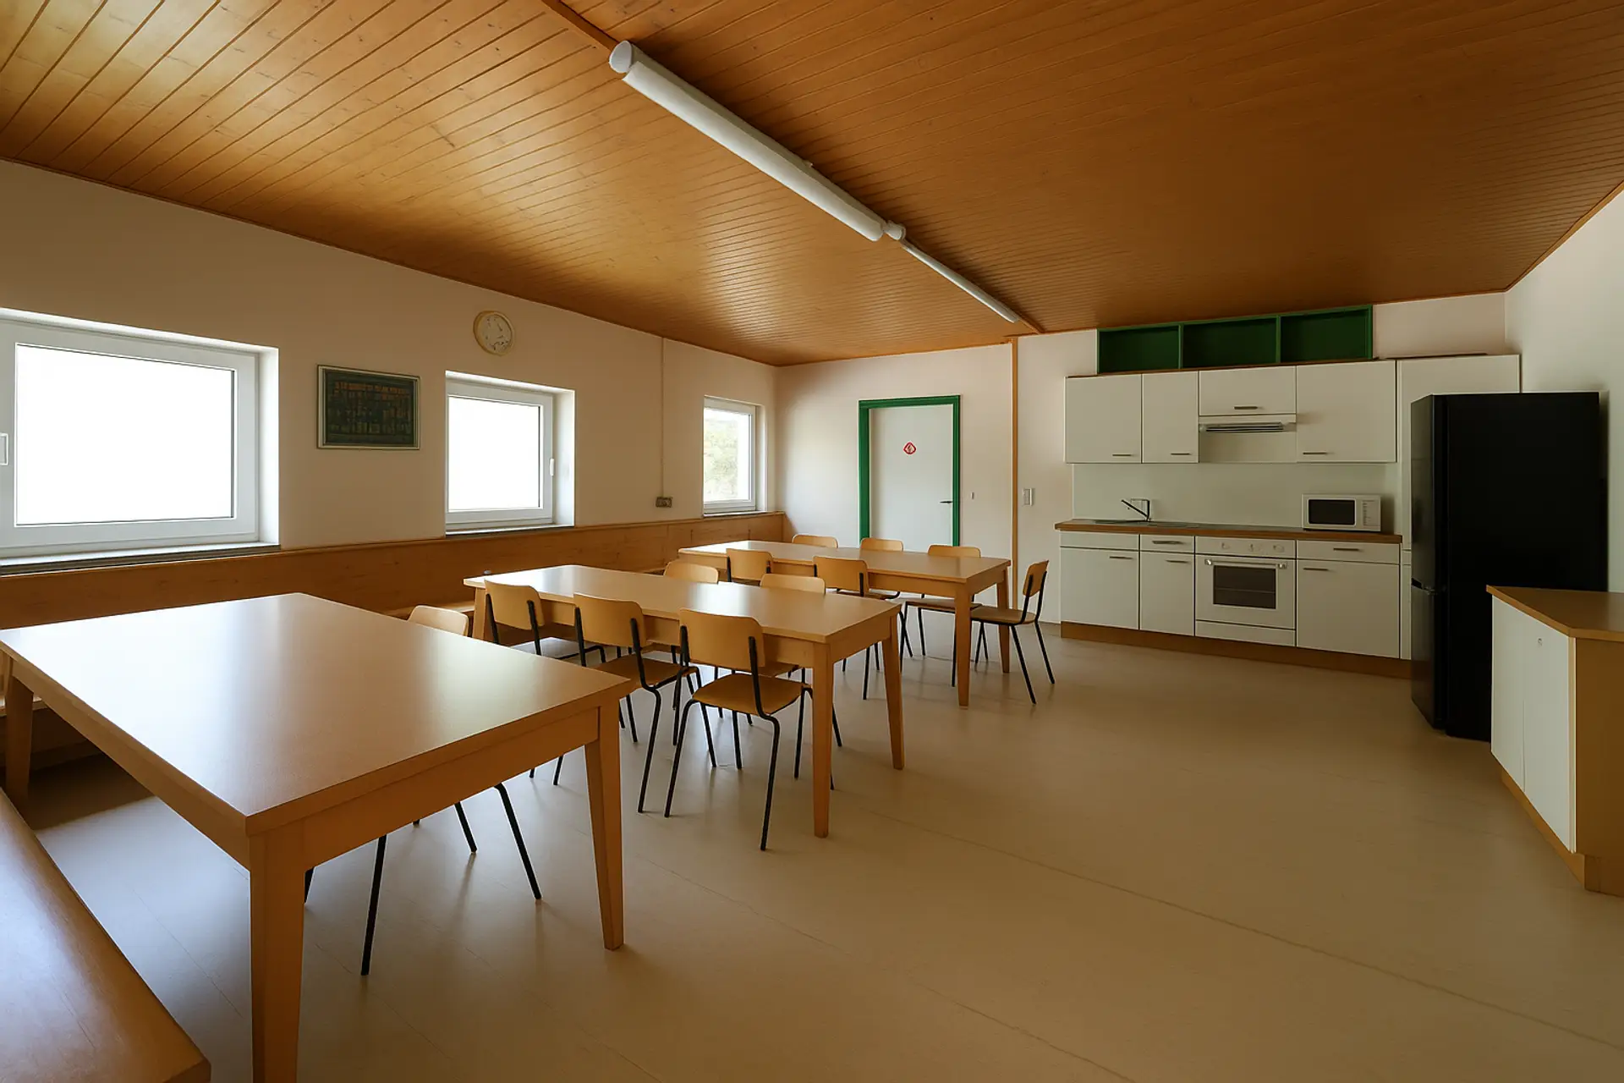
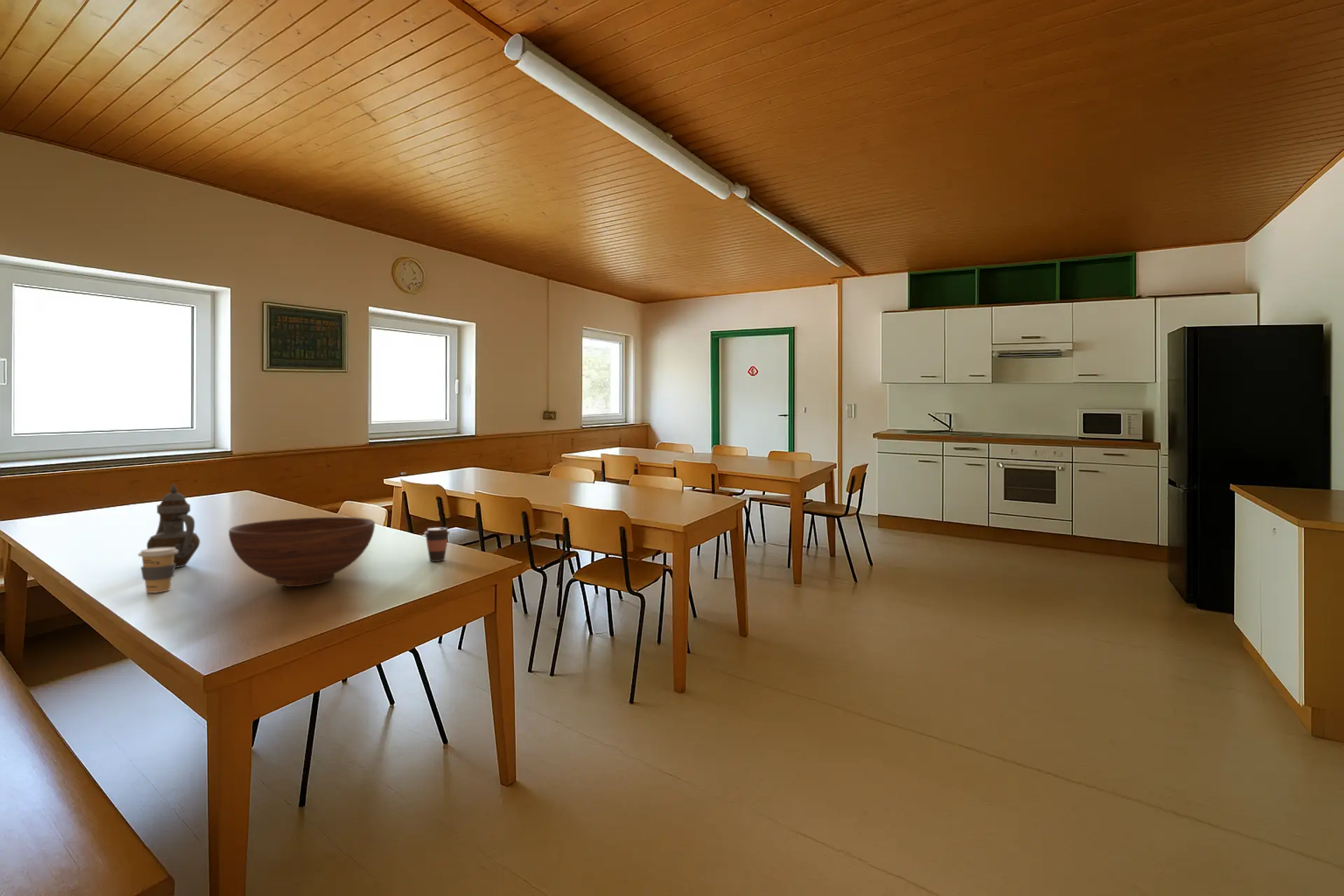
+ fruit bowl [228,517,375,587]
+ coffee cup [423,527,451,562]
+ teapot [146,483,201,568]
+ coffee cup [137,547,179,594]
